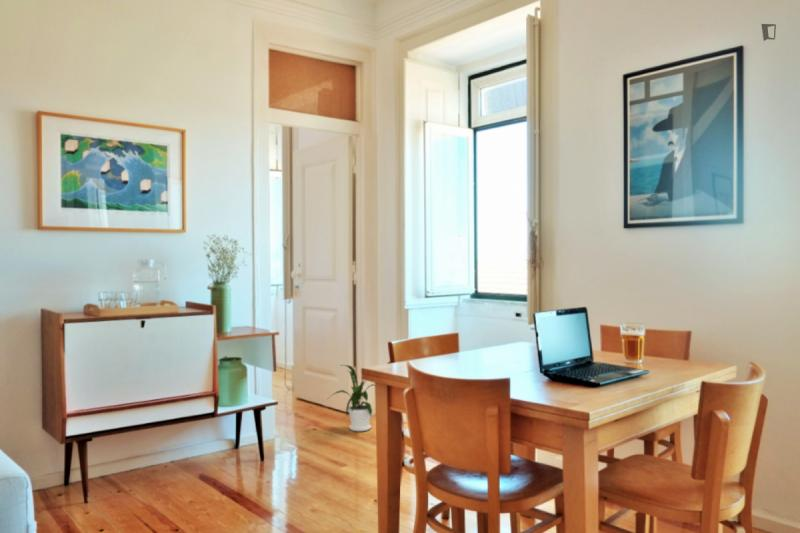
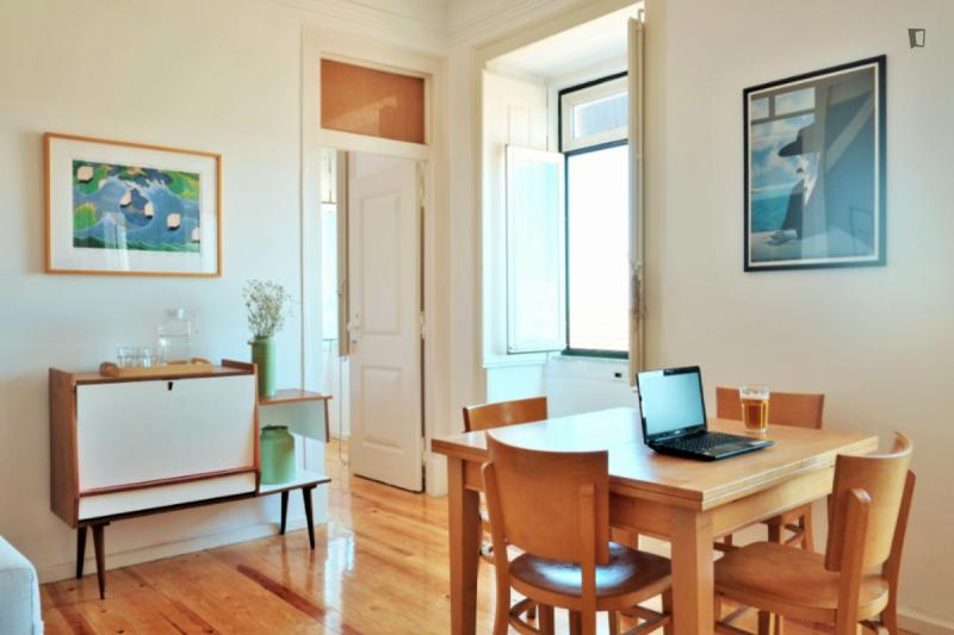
- house plant [328,364,375,432]
